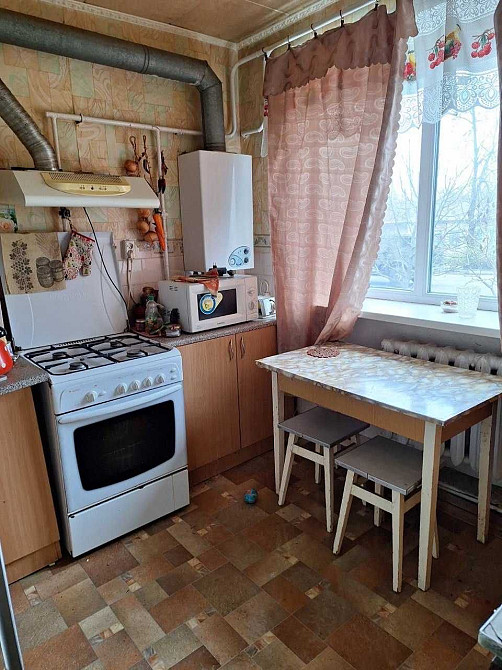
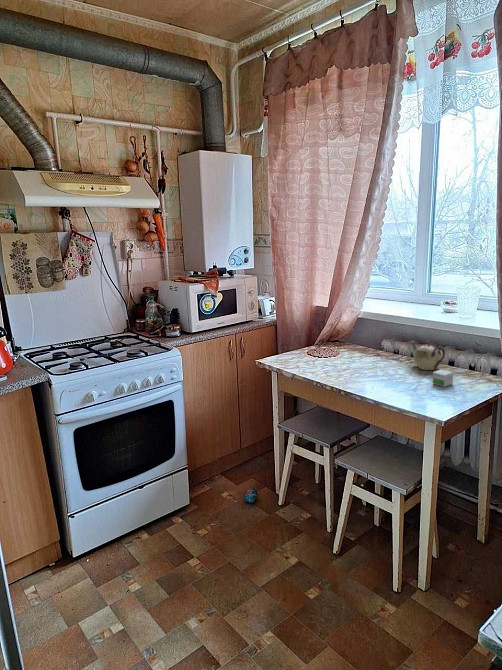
+ teapot [408,340,446,371]
+ small box [431,369,454,388]
